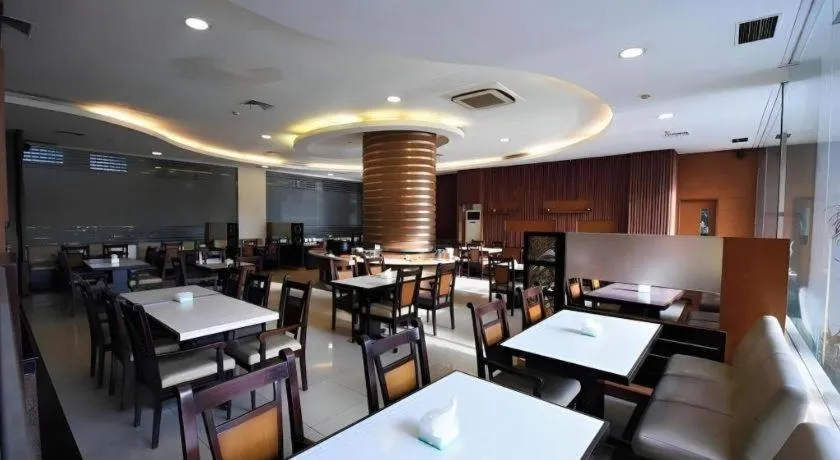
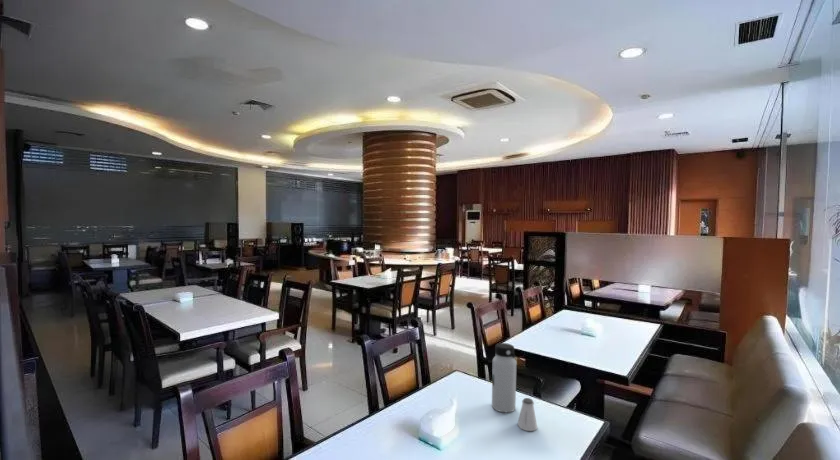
+ water bottle [491,342,517,413]
+ saltshaker [517,397,538,432]
